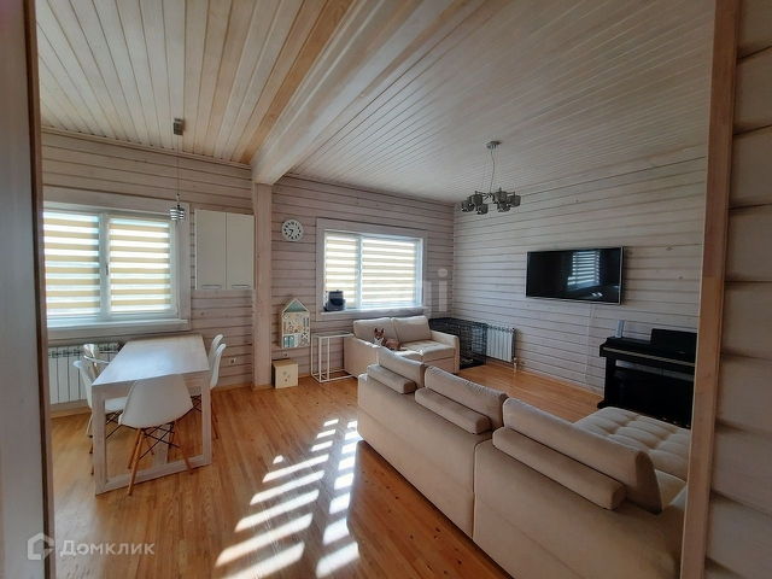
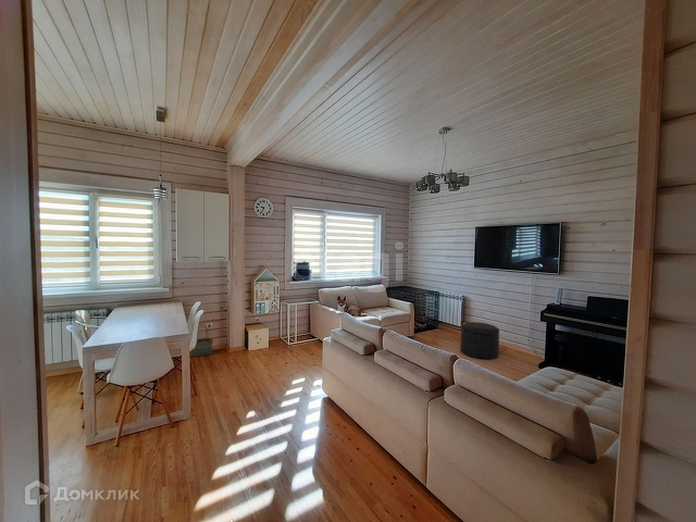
+ ottoman [460,321,500,360]
+ basket [189,323,214,358]
